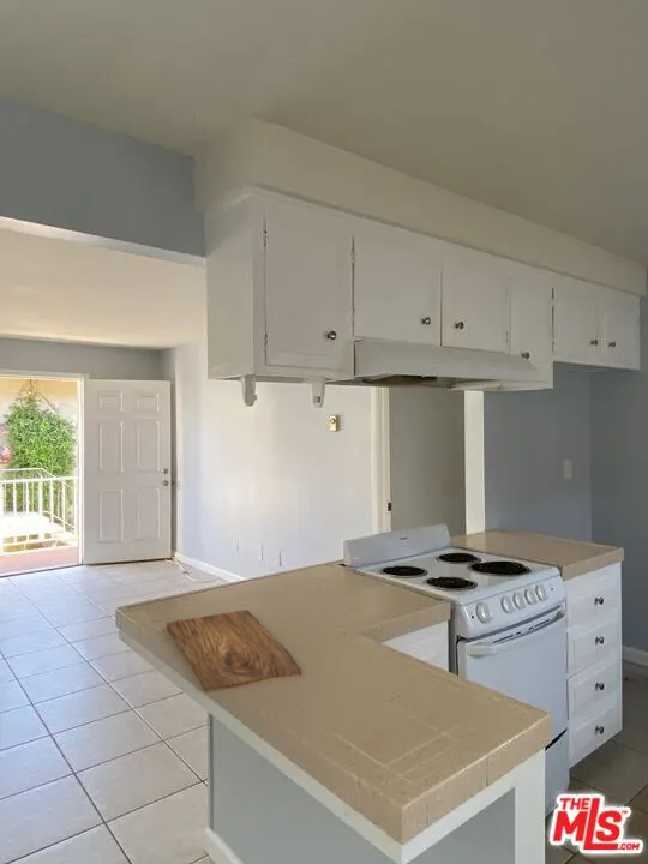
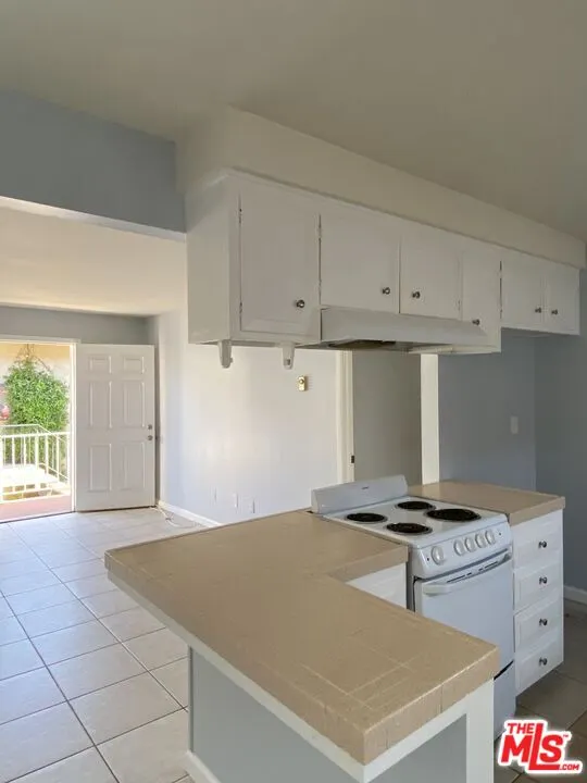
- cutting board [166,608,302,694]
